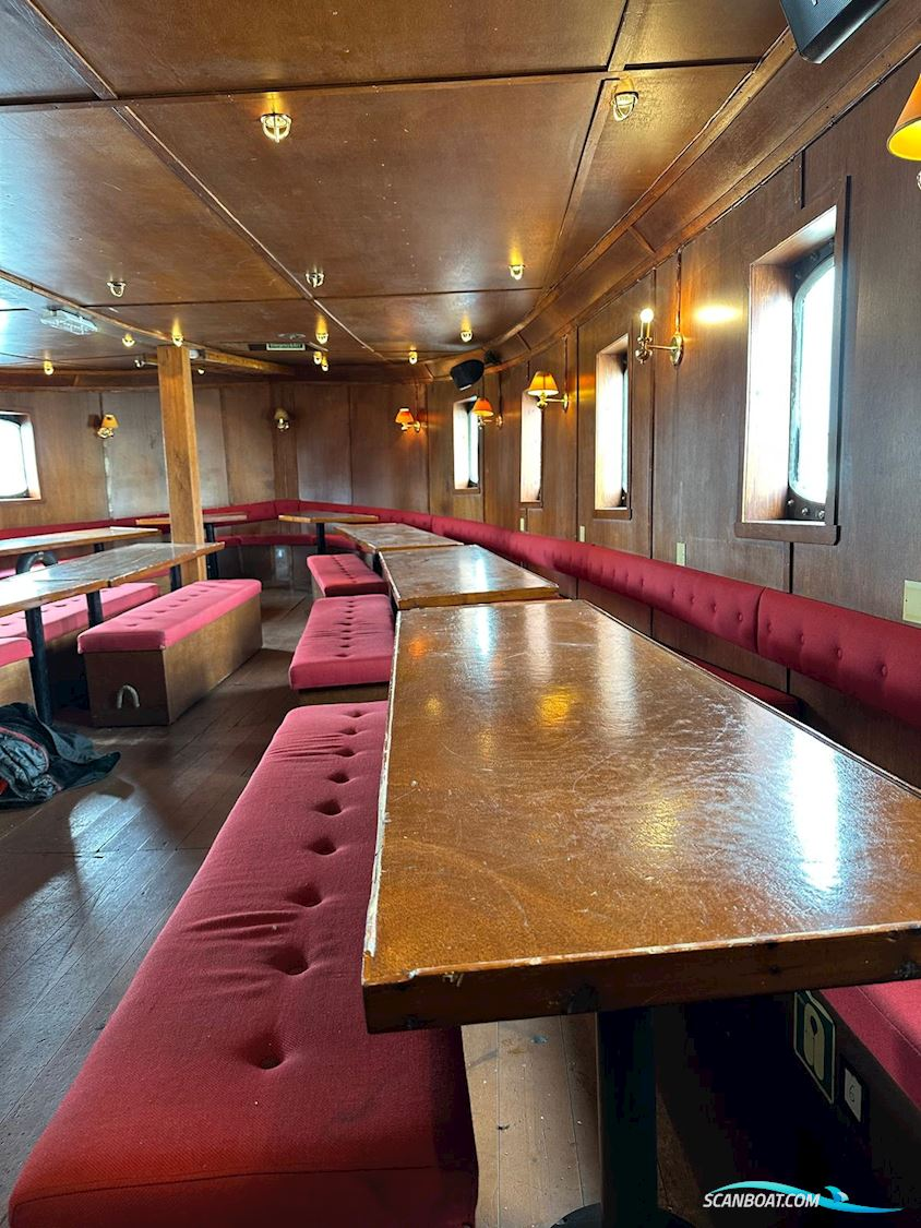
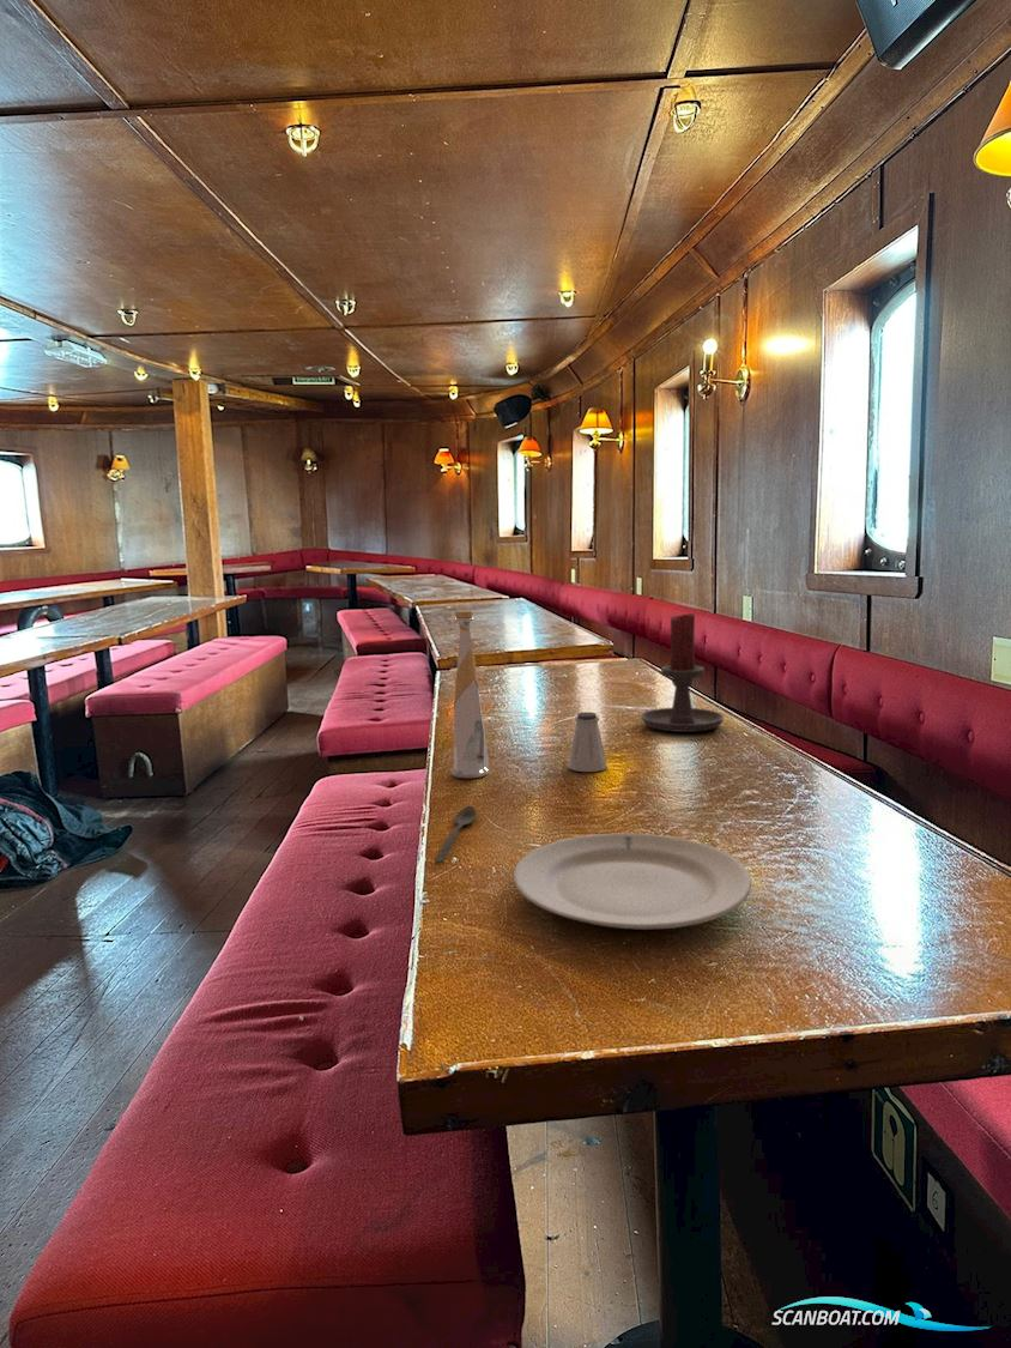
+ saltshaker [568,711,609,773]
+ candle holder [640,612,725,733]
+ chinaware [513,833,752,931]
+ bottle [450,610,490,780]
+ spoon [434,805,478,864]
